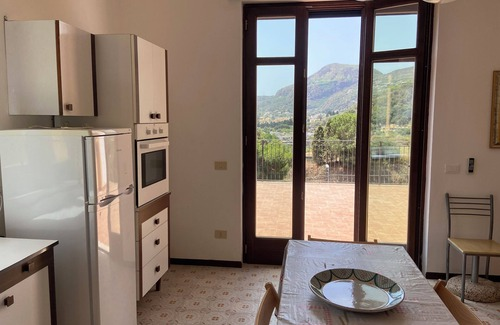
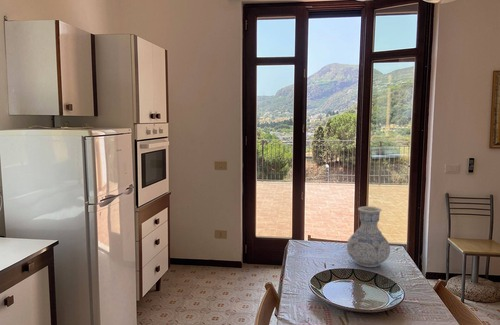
+ vase [346,205,391,268]
